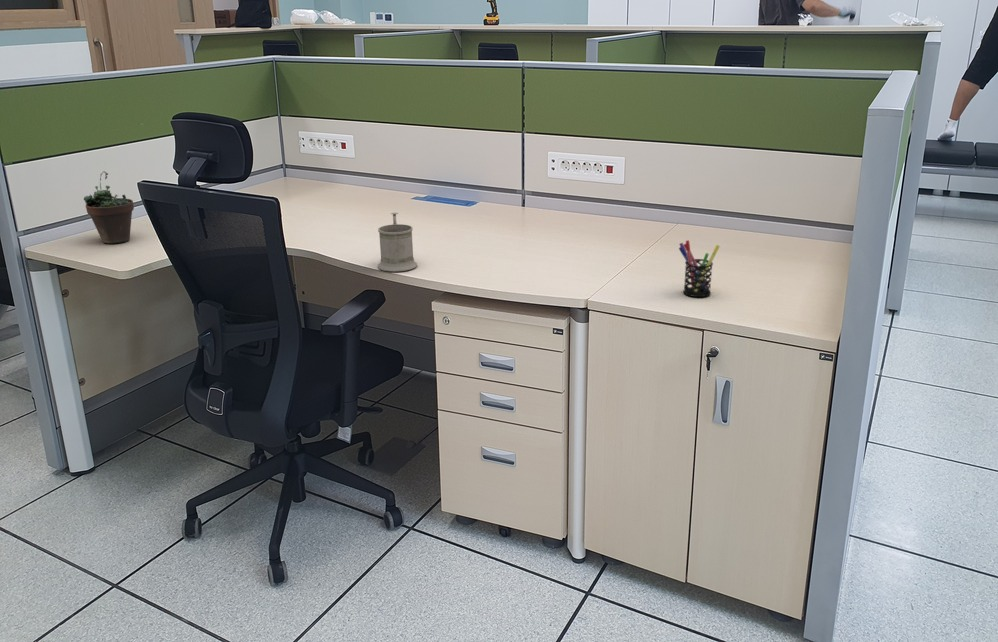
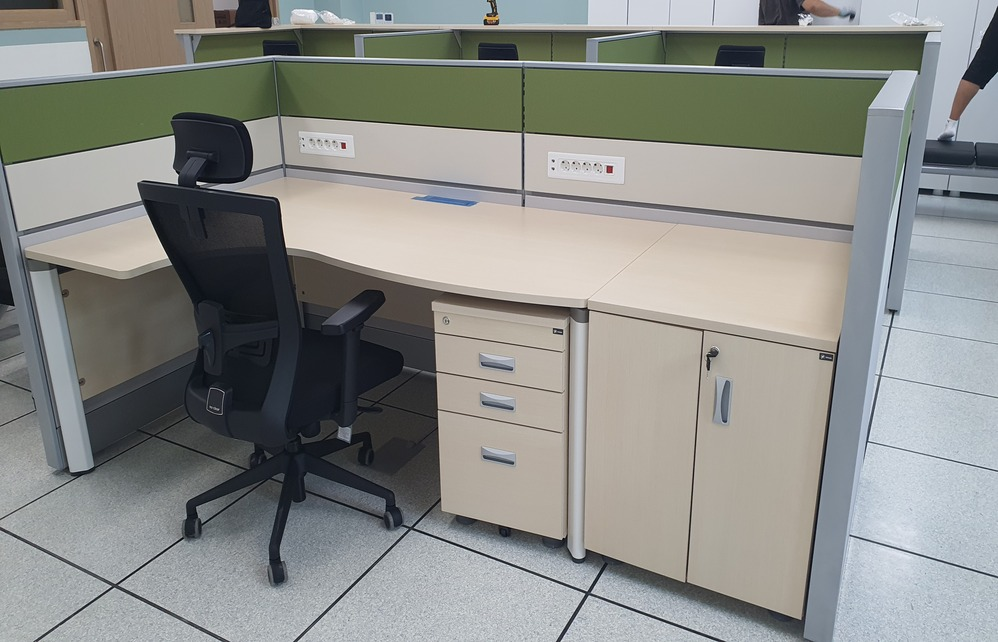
- mug [377,212,418,273]
- succulent plant [83,170,135,244]
- pen holder [678,239,721,298]
